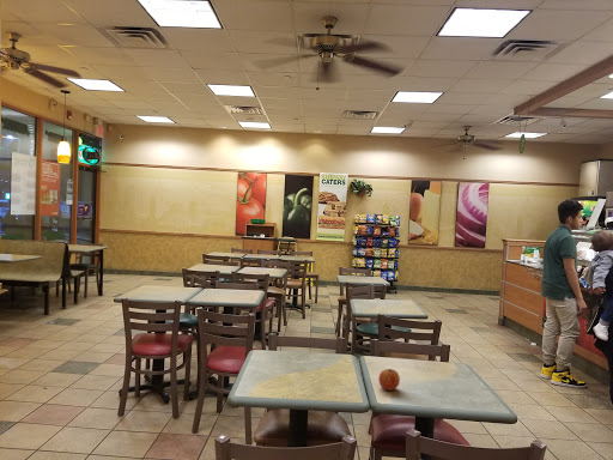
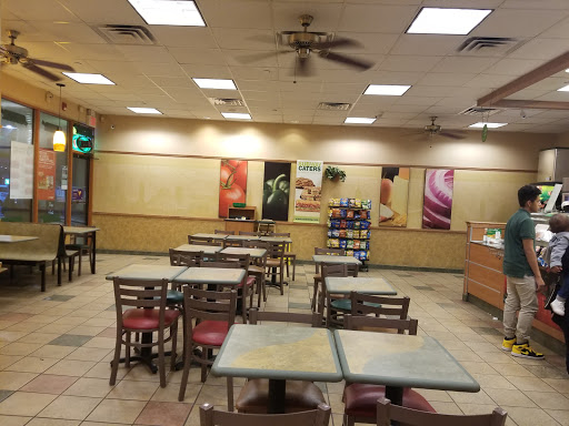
- apple [377,368,401,392]
